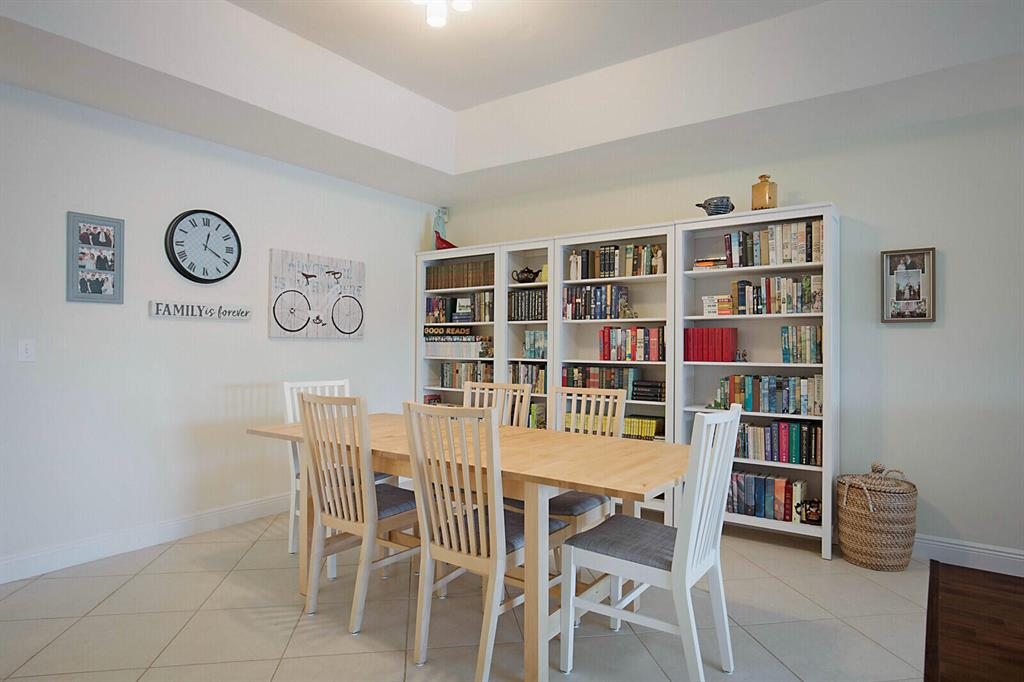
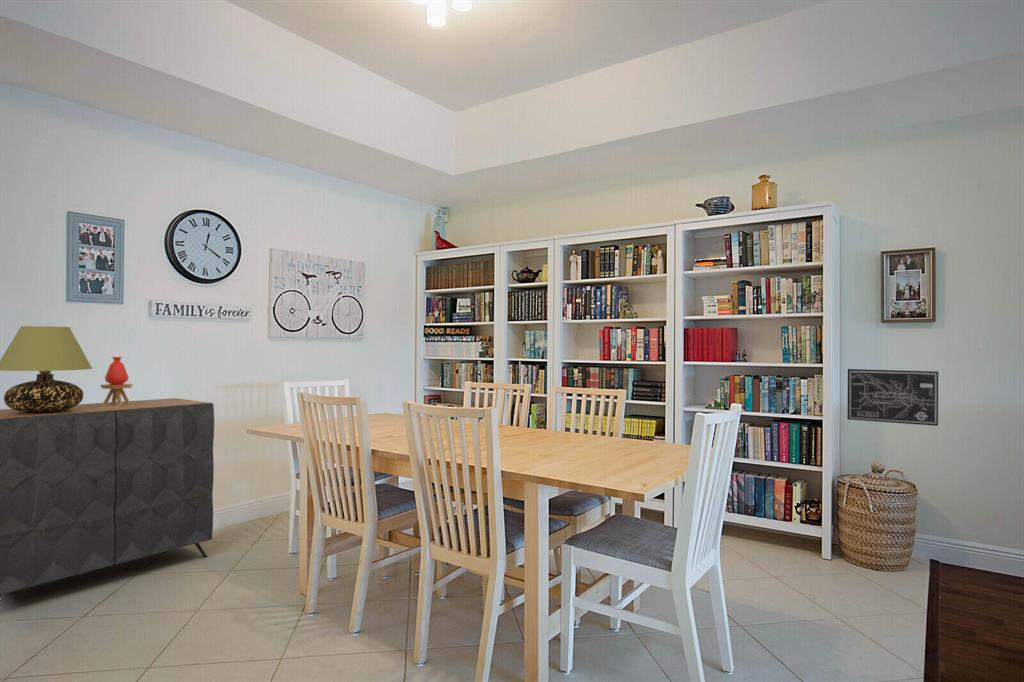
+ dresser [0,397,215,597]
+ wall art [846,368,939,427]
+ vase [99,356,134,405]
+ table lamp [0,325,93,413]
